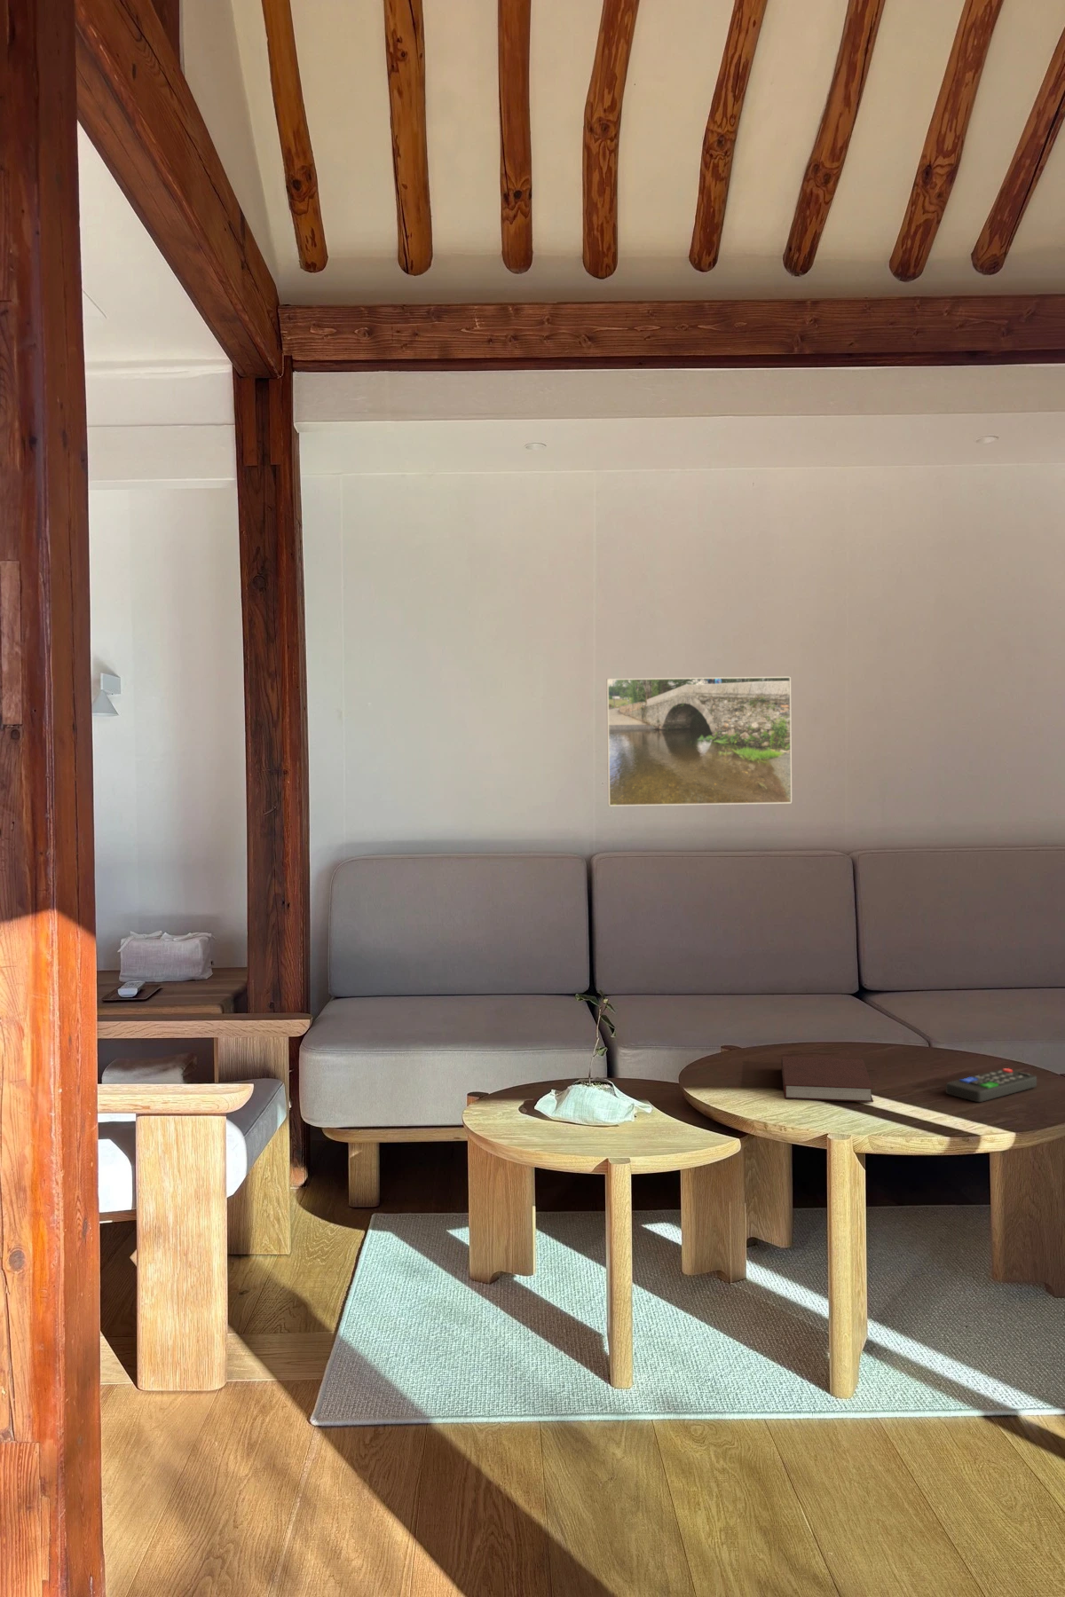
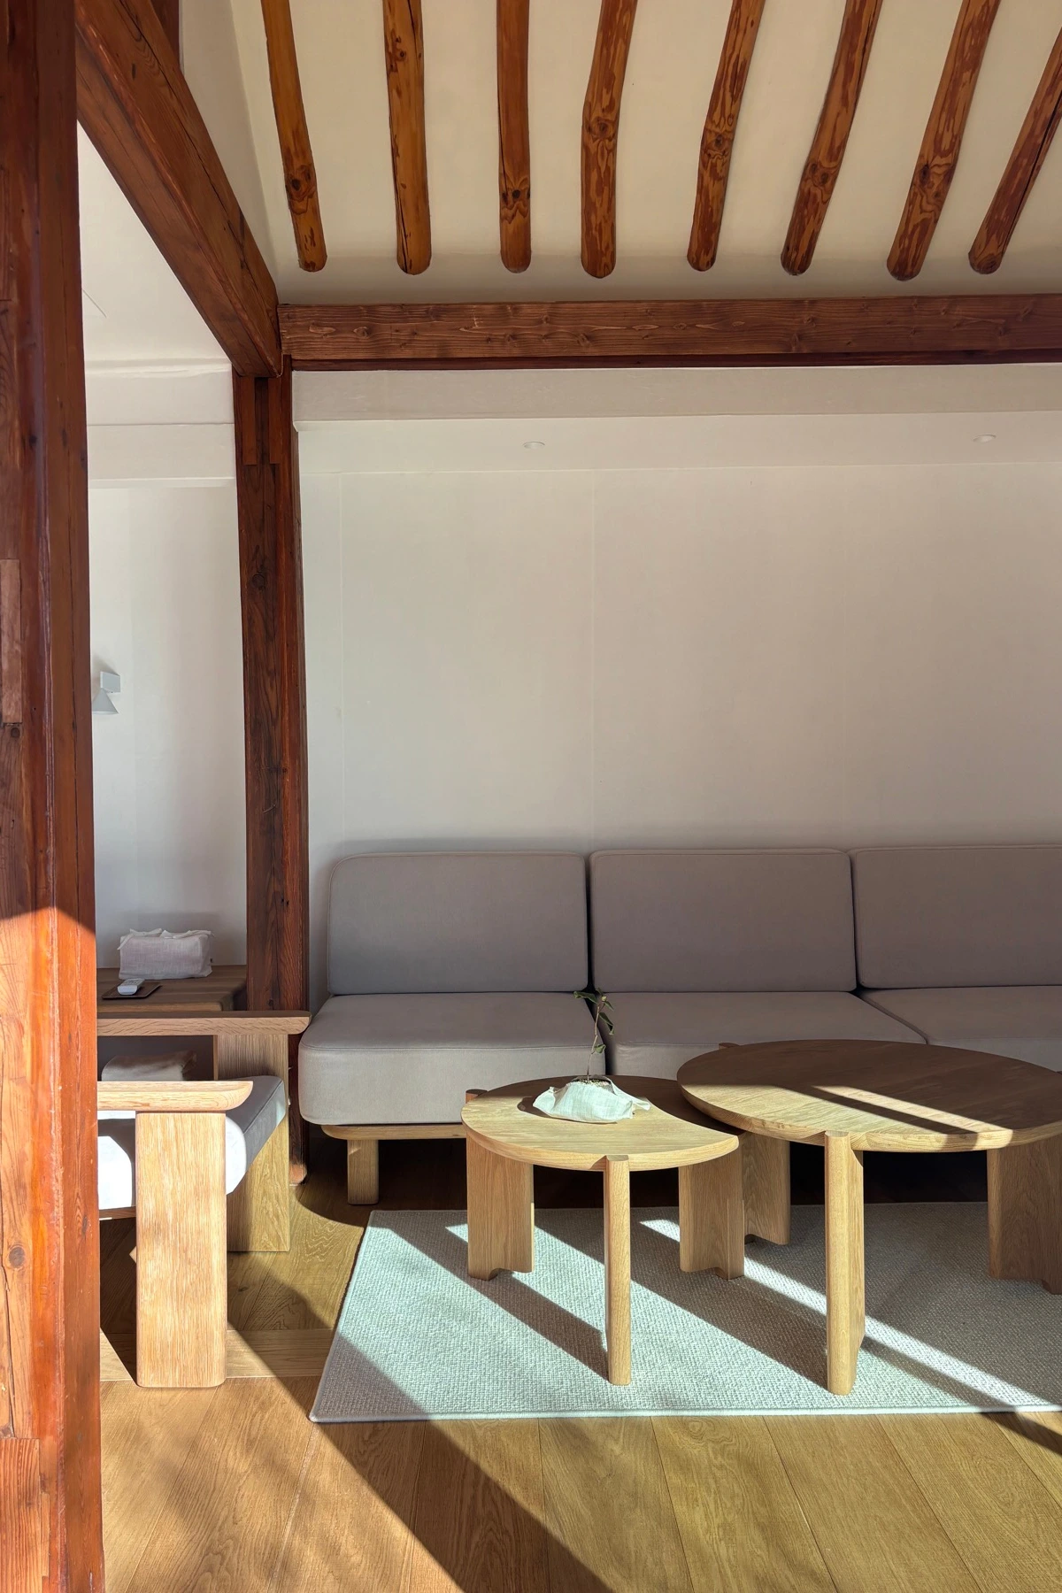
- remote control [945,1067,1038,1103]
- notebook [780,1056,874,1103]
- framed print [605,676,793,807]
